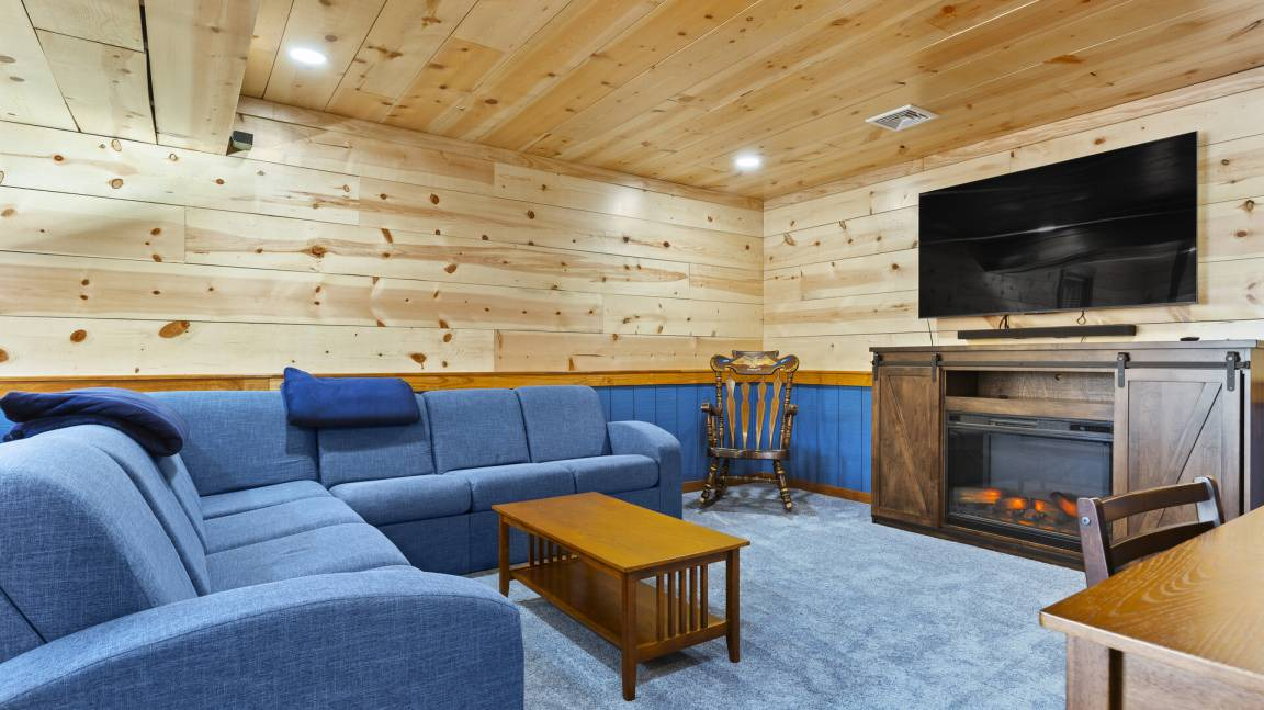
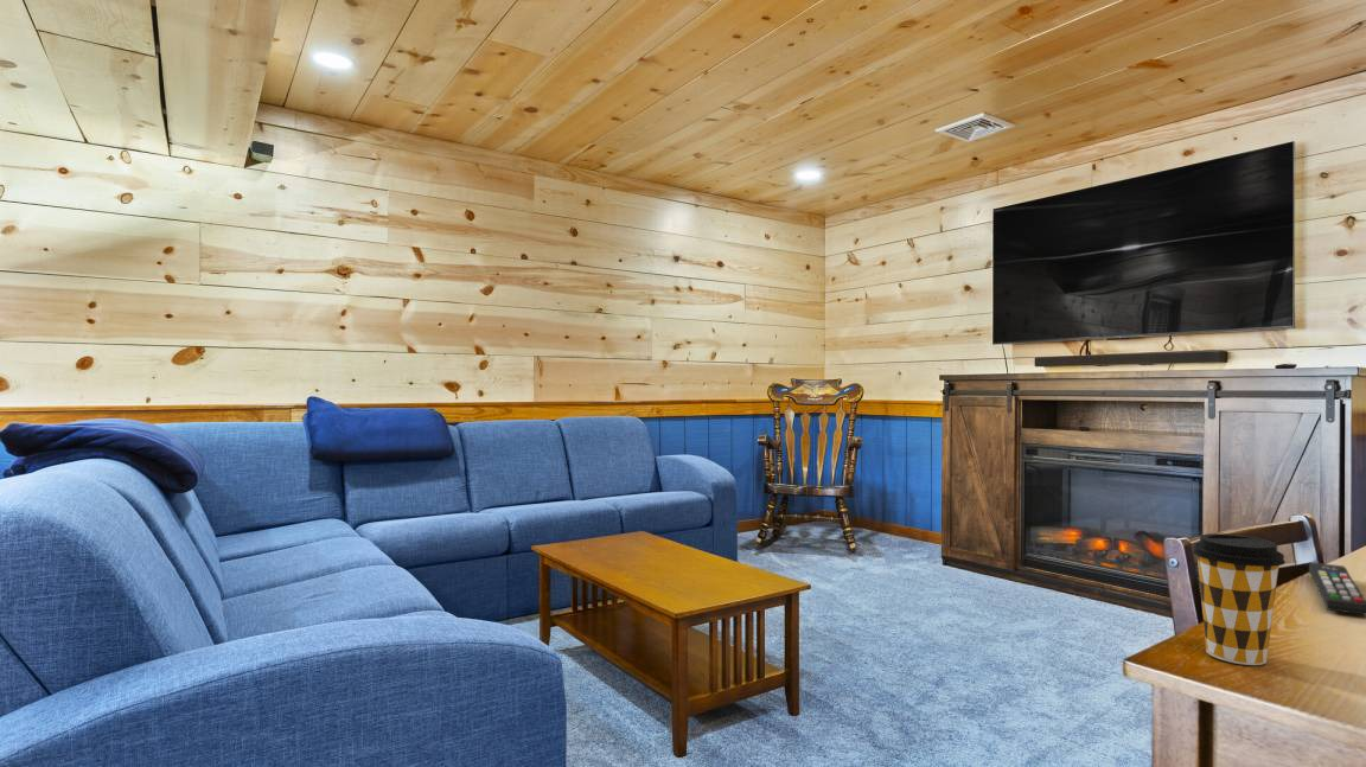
+ remote control [1308,561,1366,616]
+ coffee cup [1192,532,1287,666]
